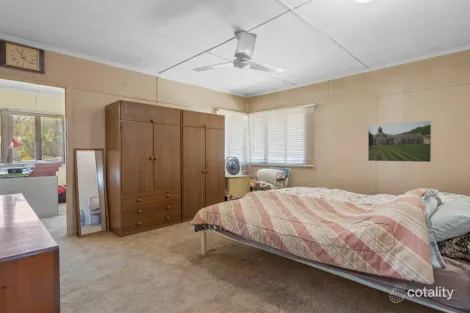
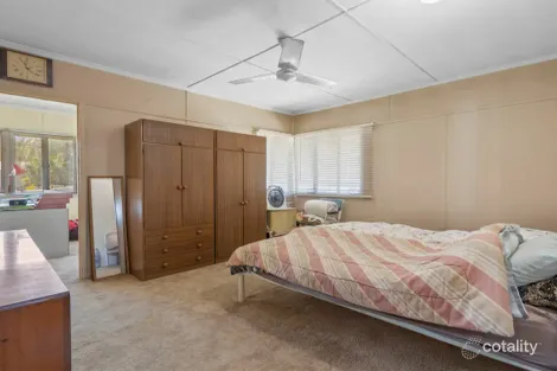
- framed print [367,120,432,163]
